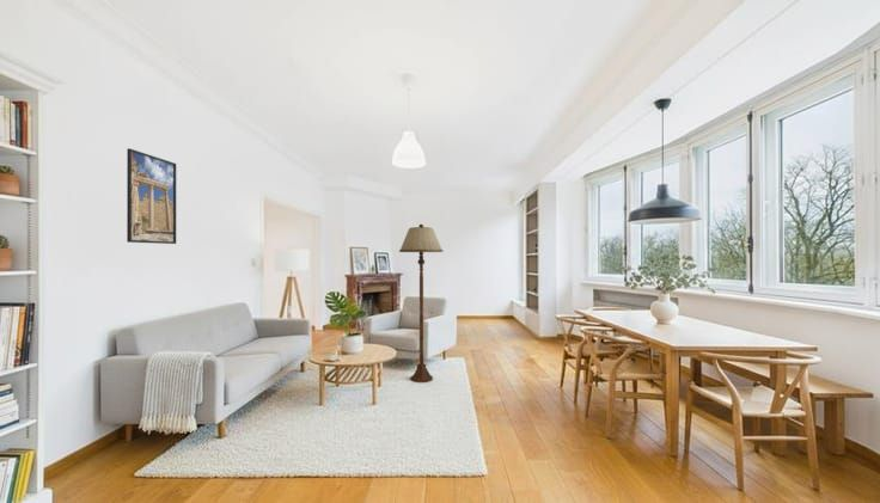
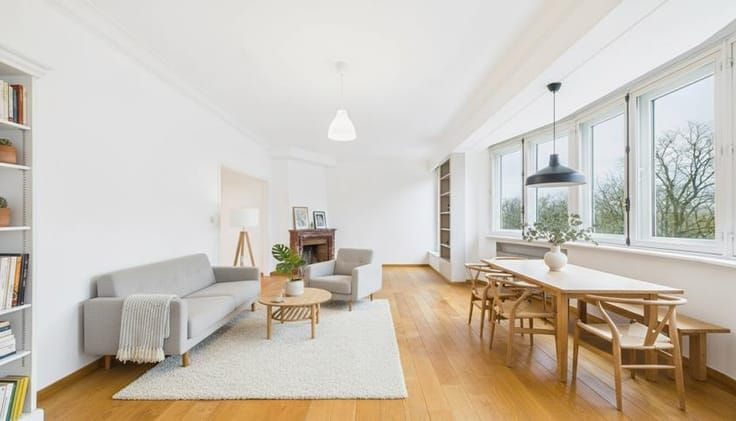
- floor lamp [398,223,445,384]
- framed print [126,147,177,245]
